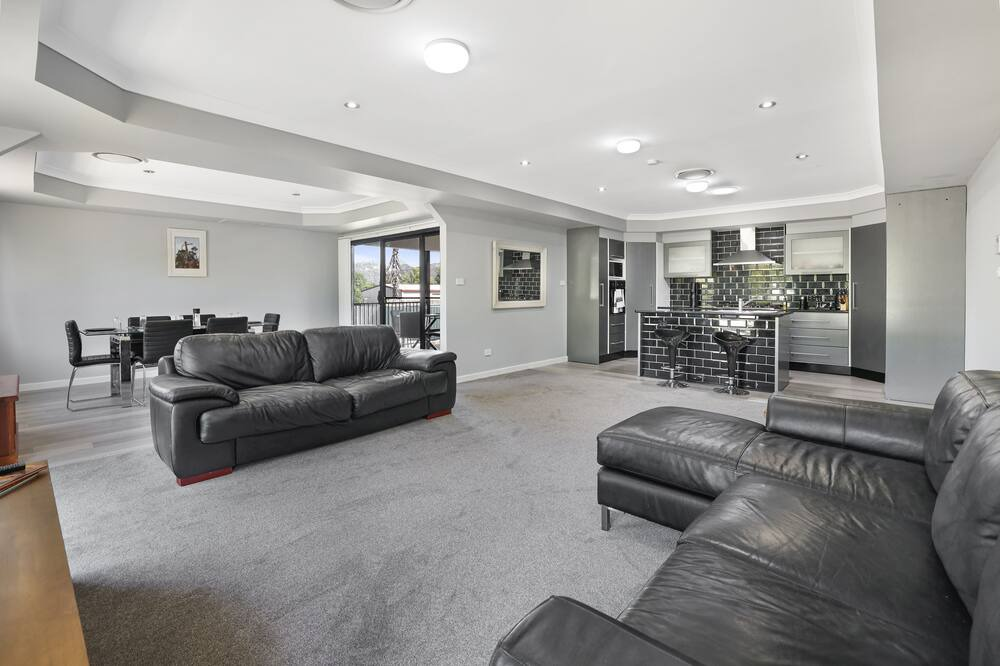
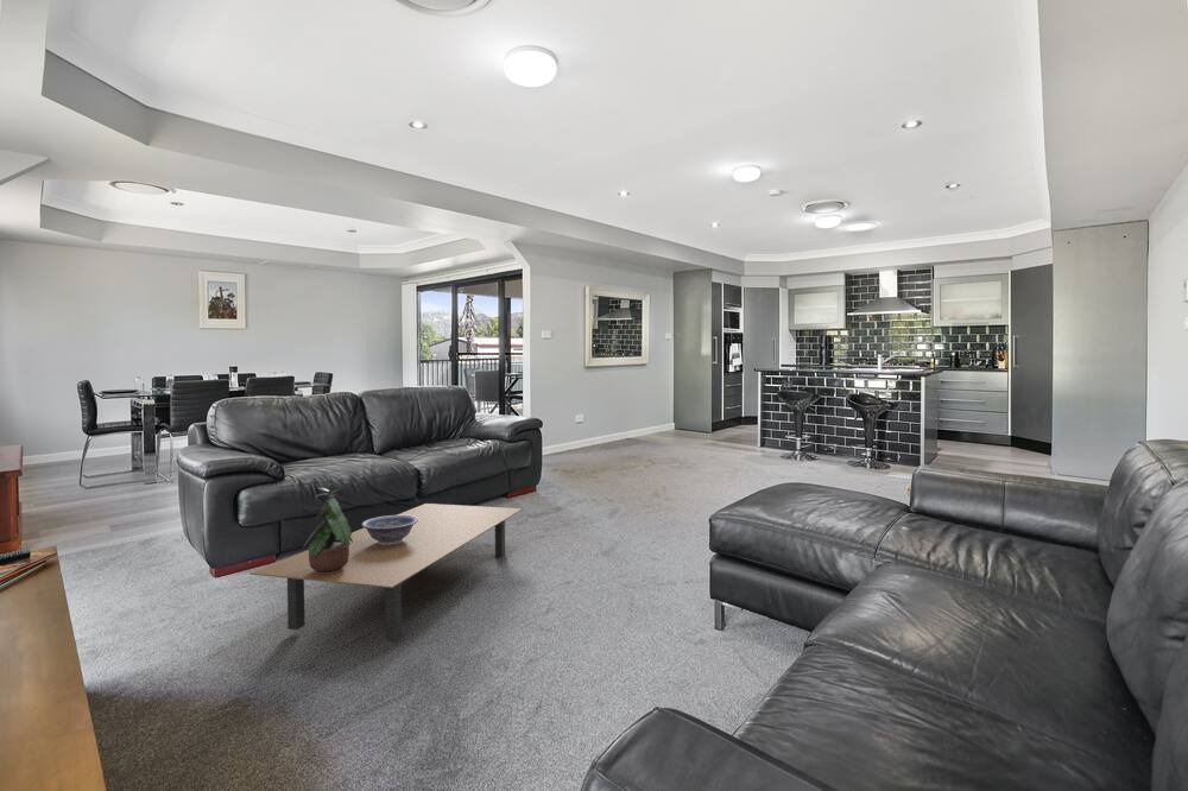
+ coffee table [248,502,523,644]
+ potted plant [303,482,353,574]
+ decorative bowl [360,514,418,545]
